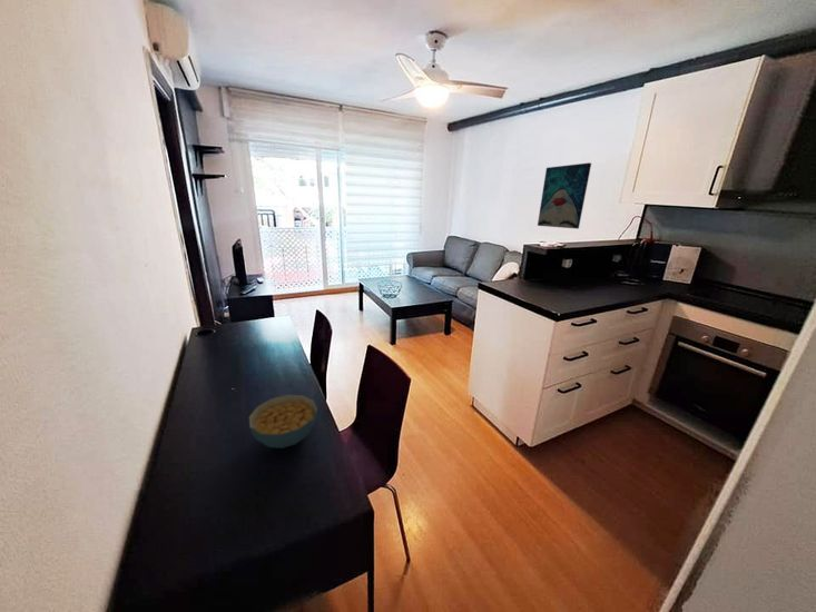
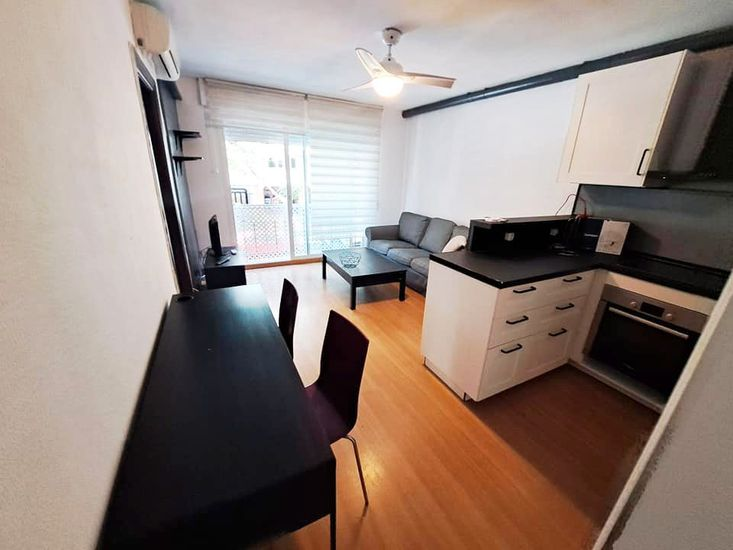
- wall art [537,161,592,230]
- cereal bowl [247,394,318,450]
